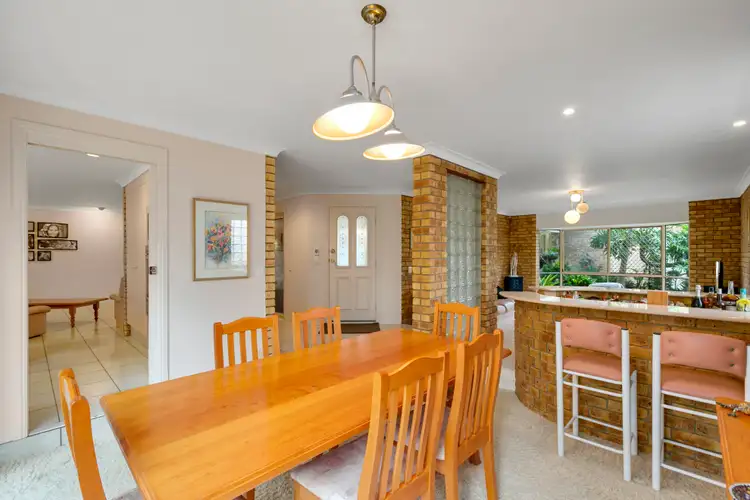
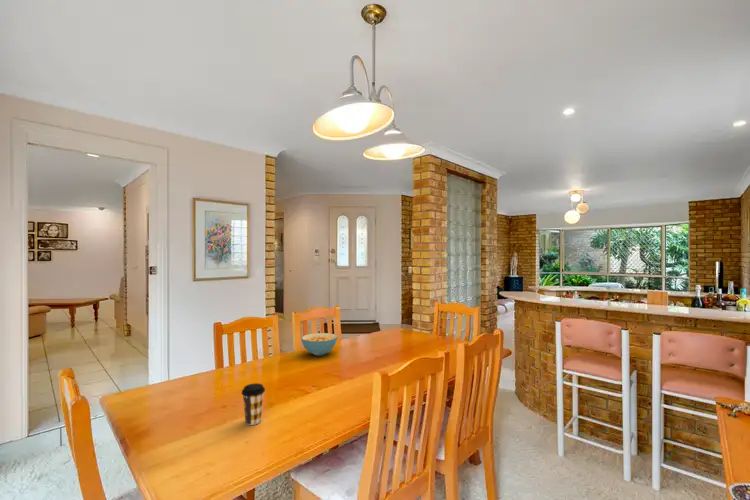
+ coffee cup [241,382,266,426]
+ cereal bowl [301,332,338,357]
